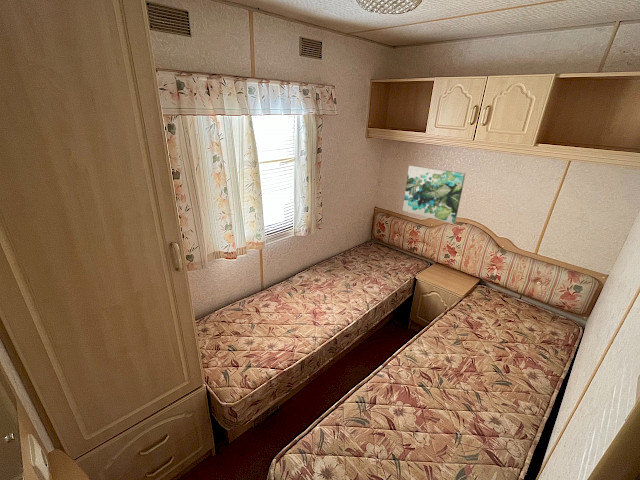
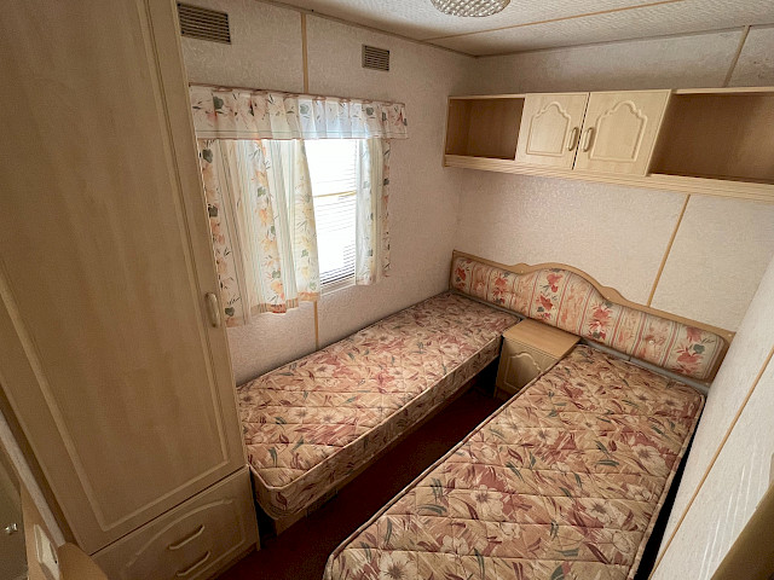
- wall art [402,164,467,225]
